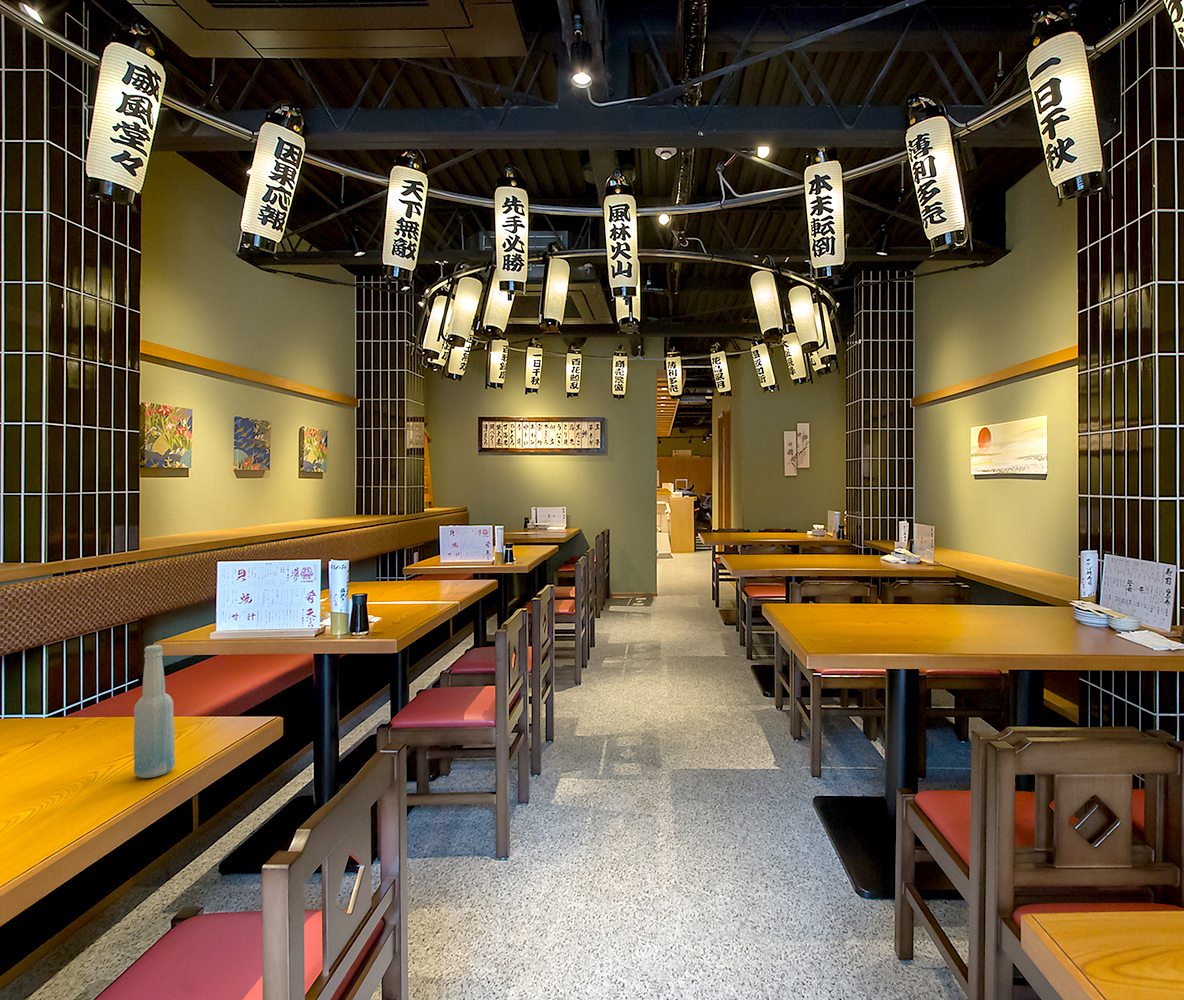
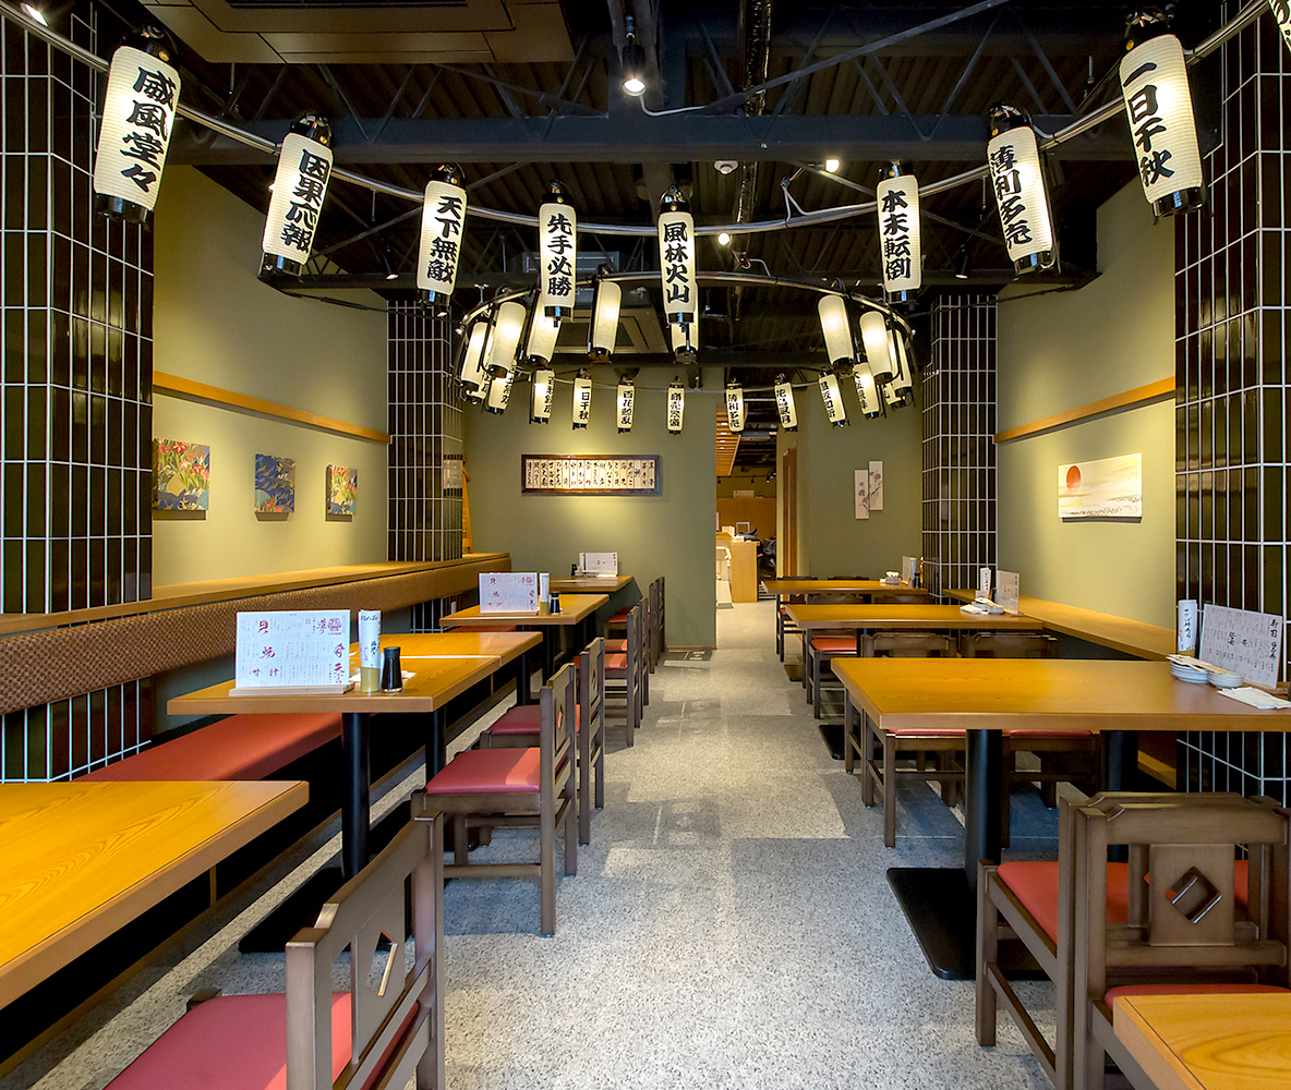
- bottle [133,644,176,779]
